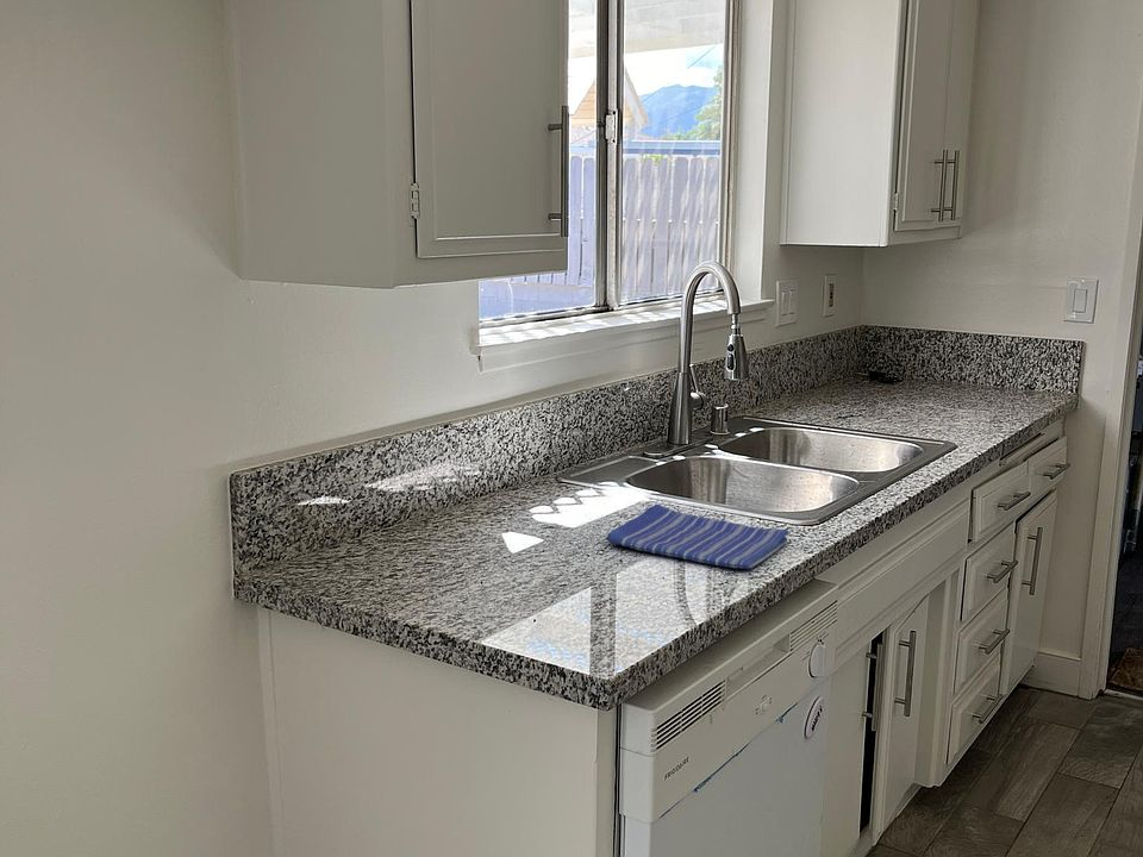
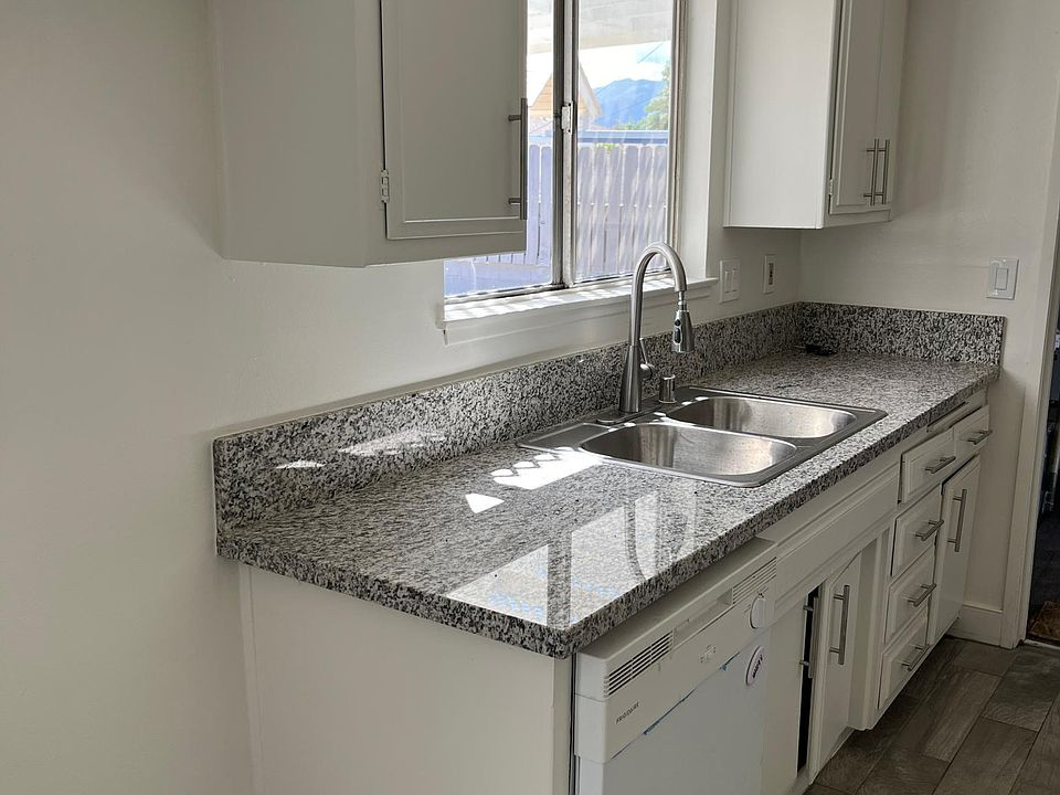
- dish towel [605,503,789,570]
